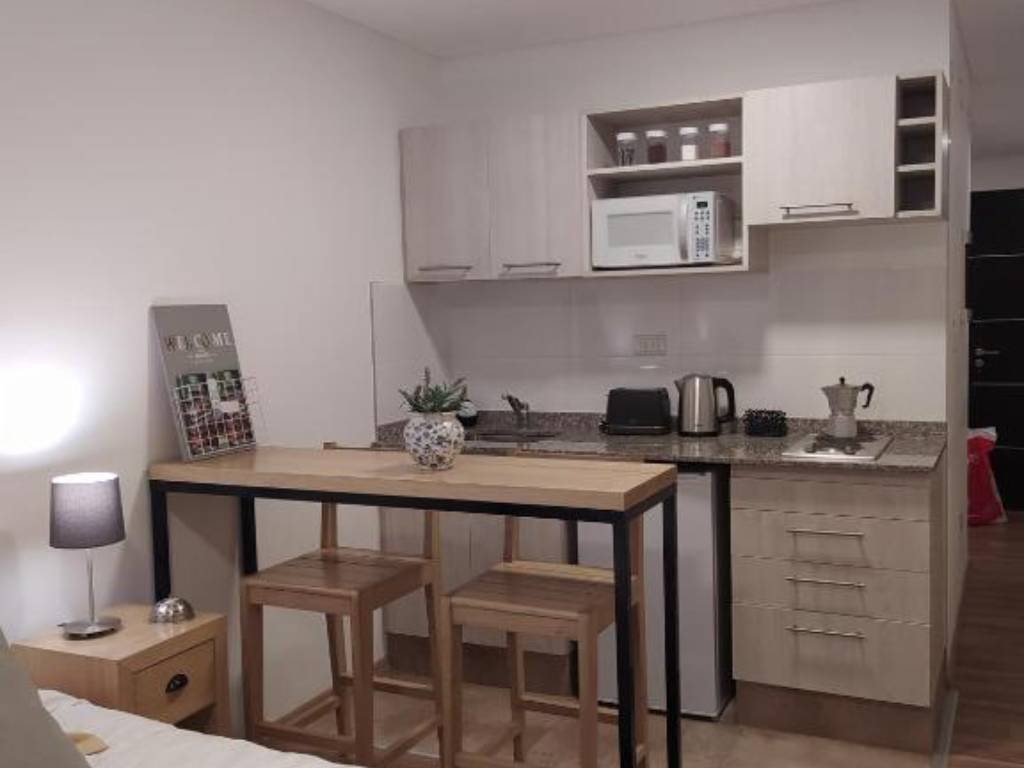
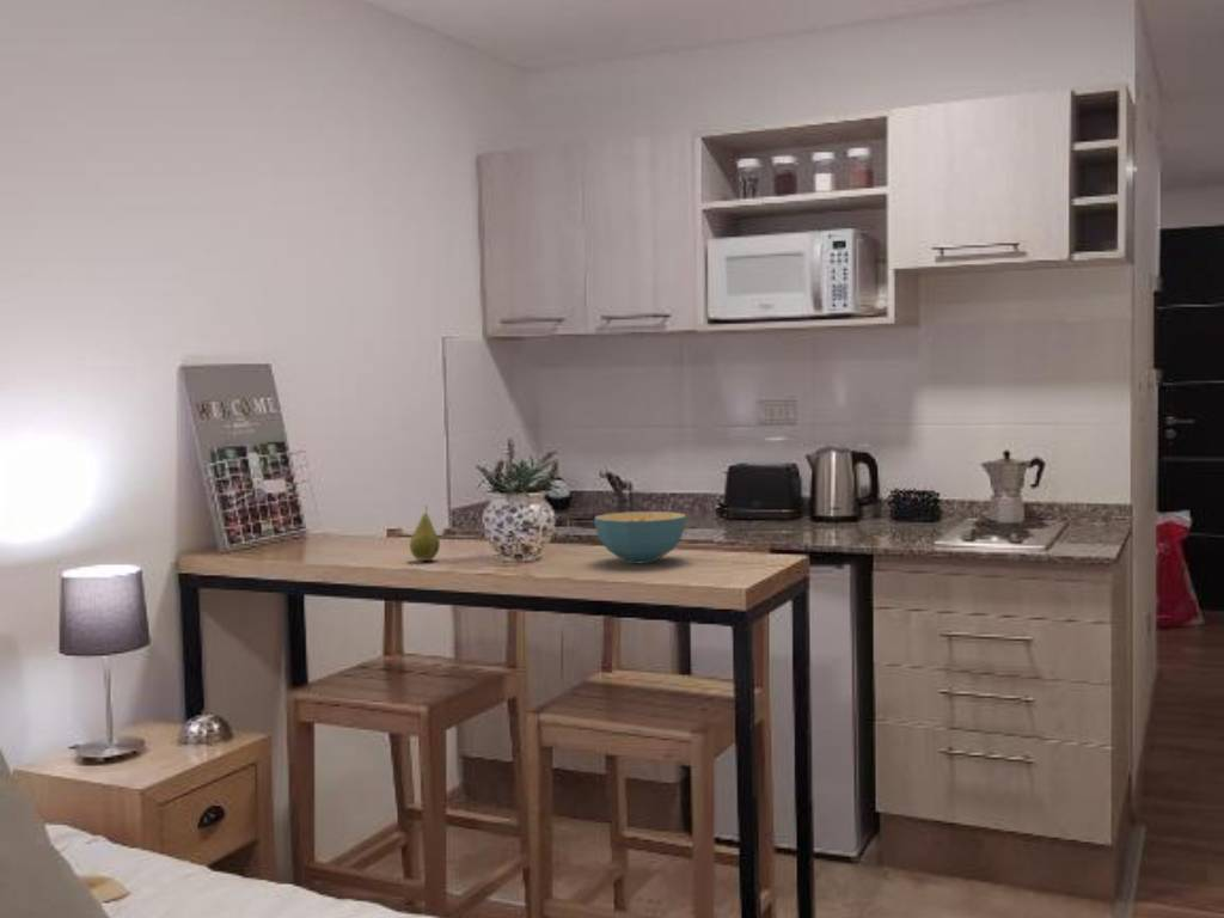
+ fruit [409,504,441,562]
+ cereal bowl [593,510,687,564]
